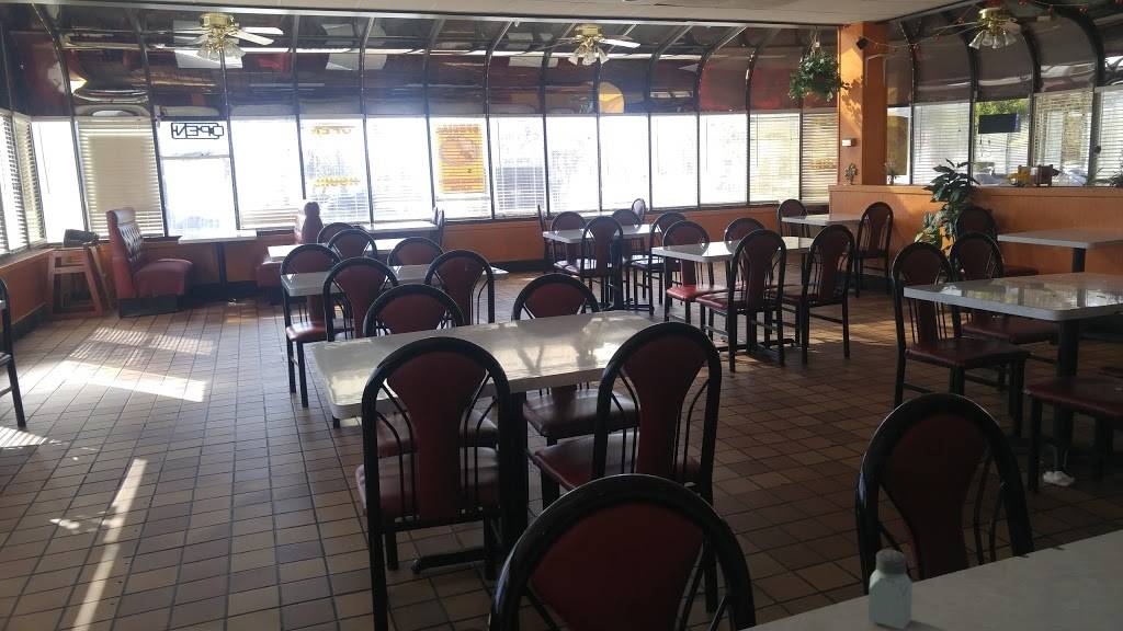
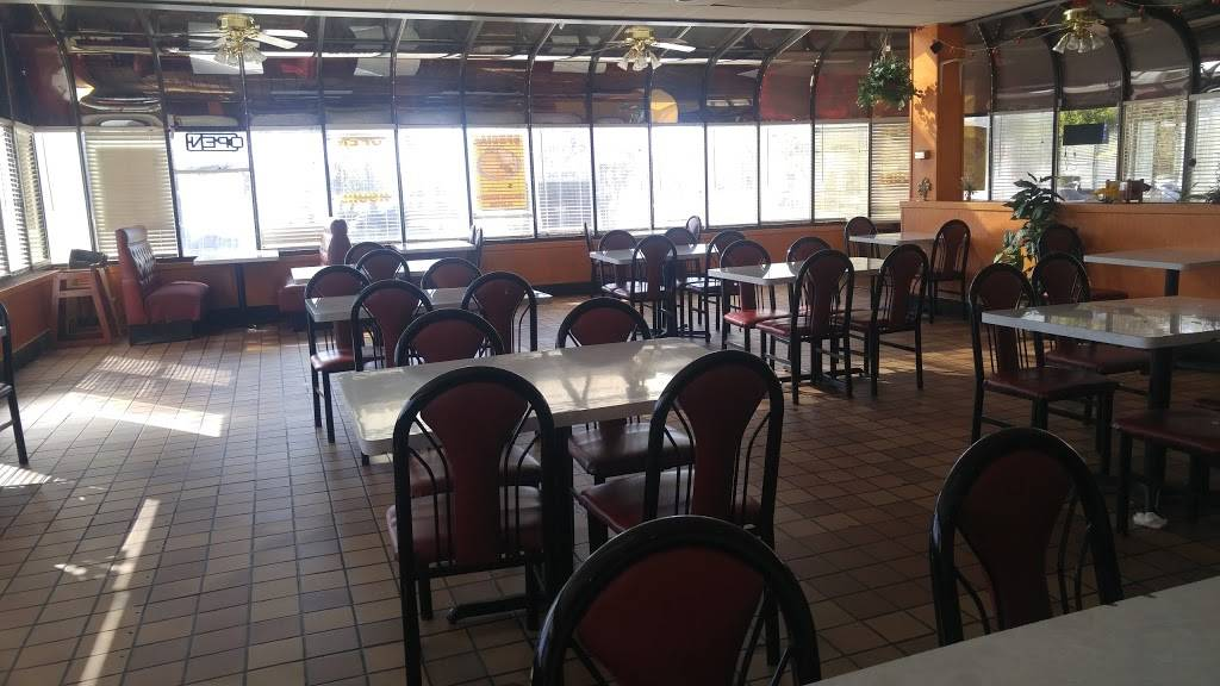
- saltshaker [867,549,914,631]
